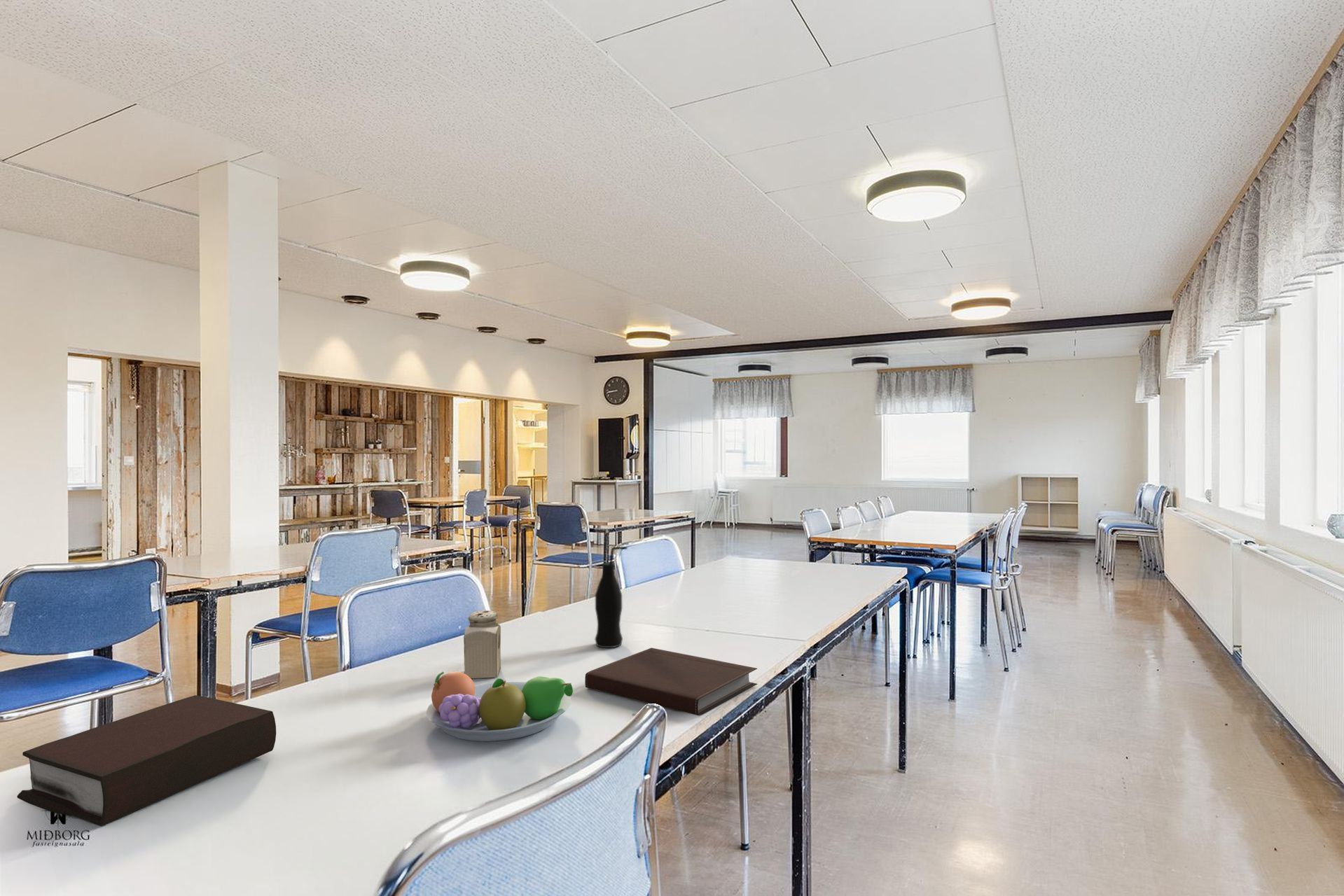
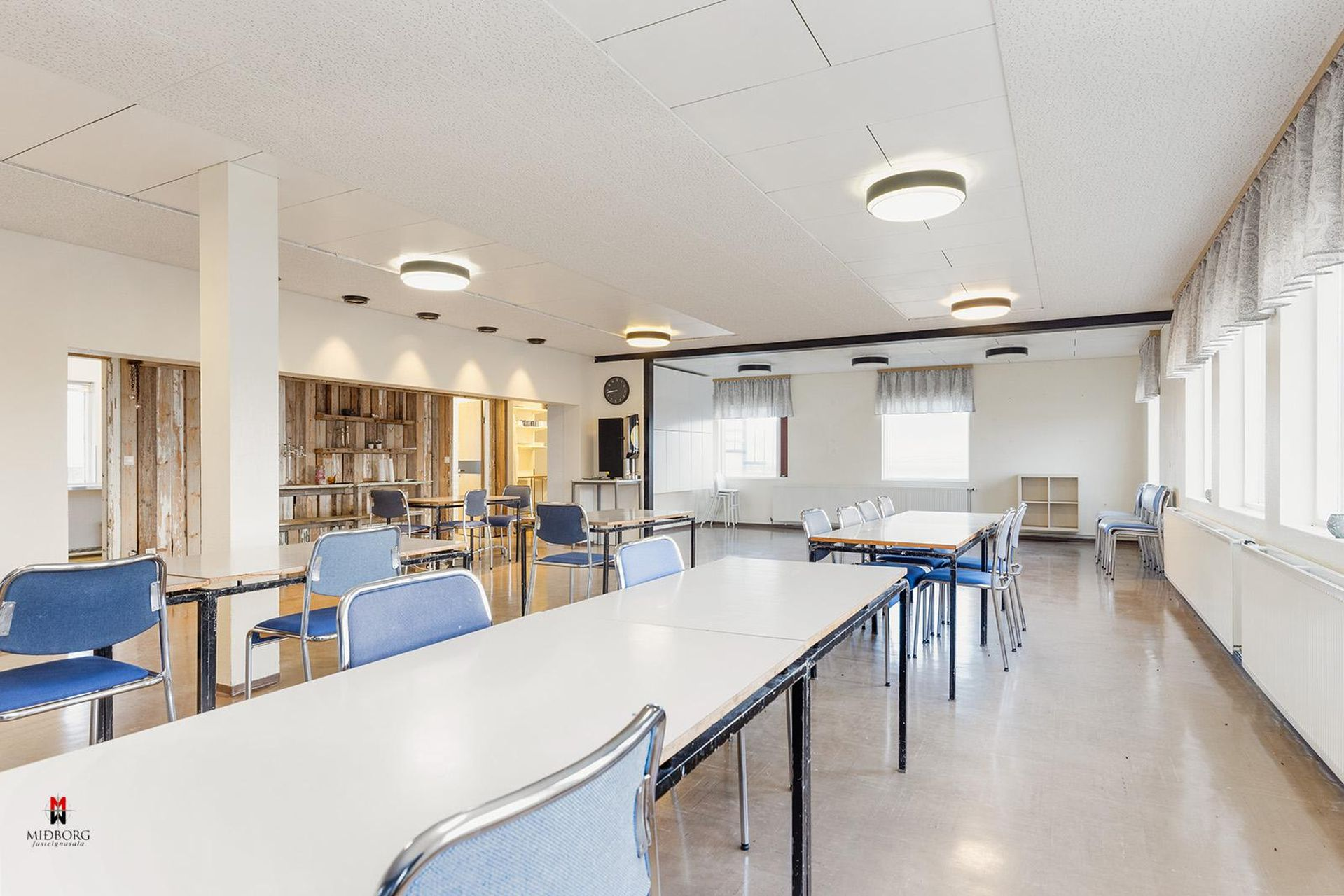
- bottle [594,546,628,648]
- bible [16,694,277,827]
- fruit bowl [425,671,574,742]
- notebook [584,647,758,717]
- salt shaker [463,610,501,679]
